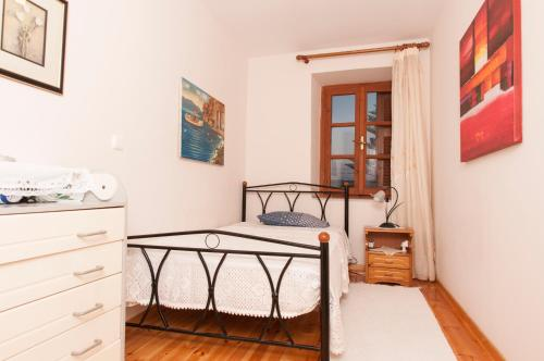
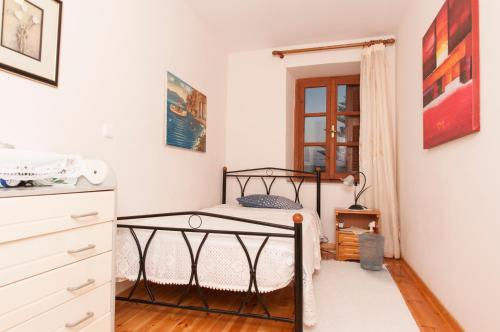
+ wastebasket [357,233,386,271]
